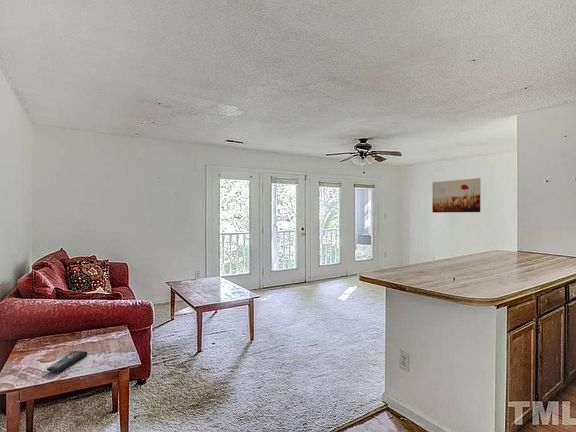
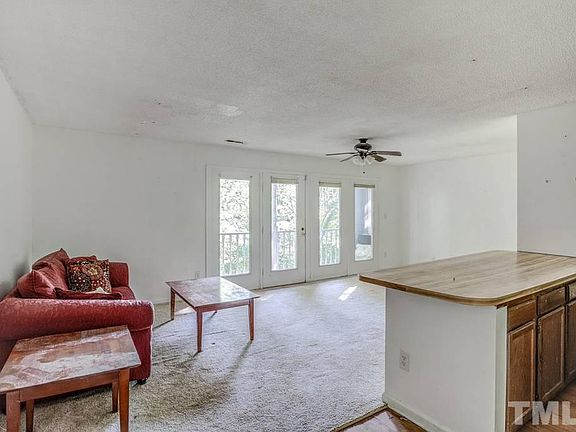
- remote control [46,350,88,373]
- wall art [431,177,481,214]
